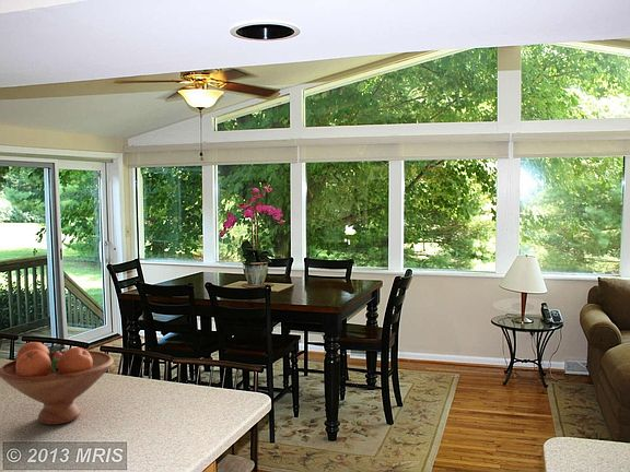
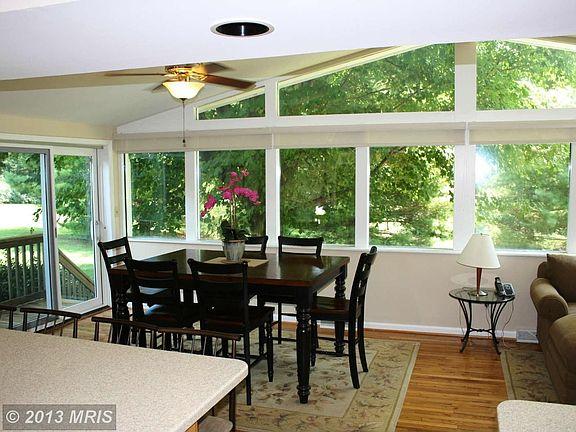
- fruit bowl [0,341,115,425]
